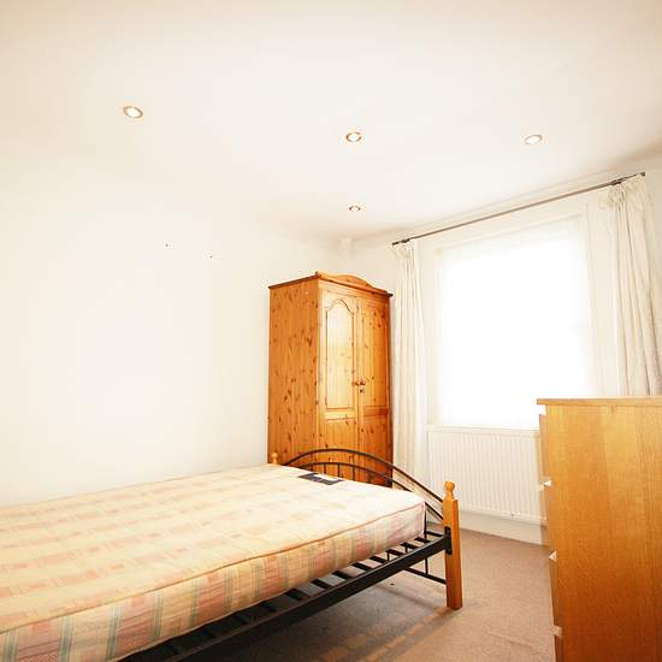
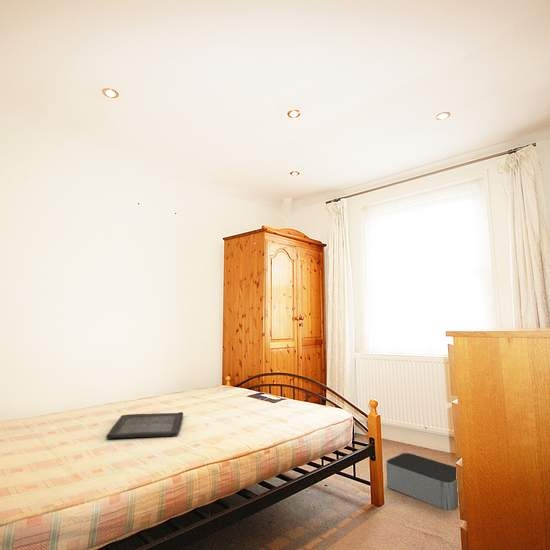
+ storage bin [385,452,460,511]
+ serving tray [105,411,184,439]
